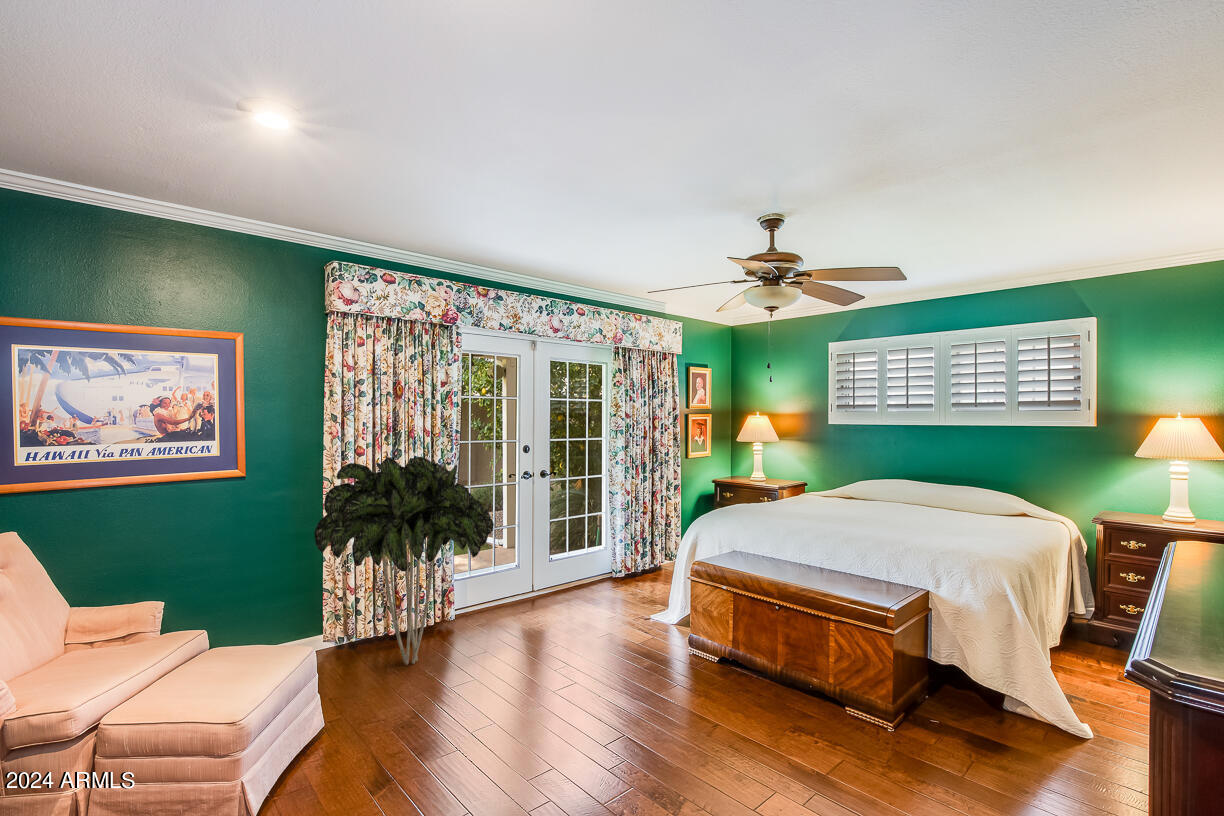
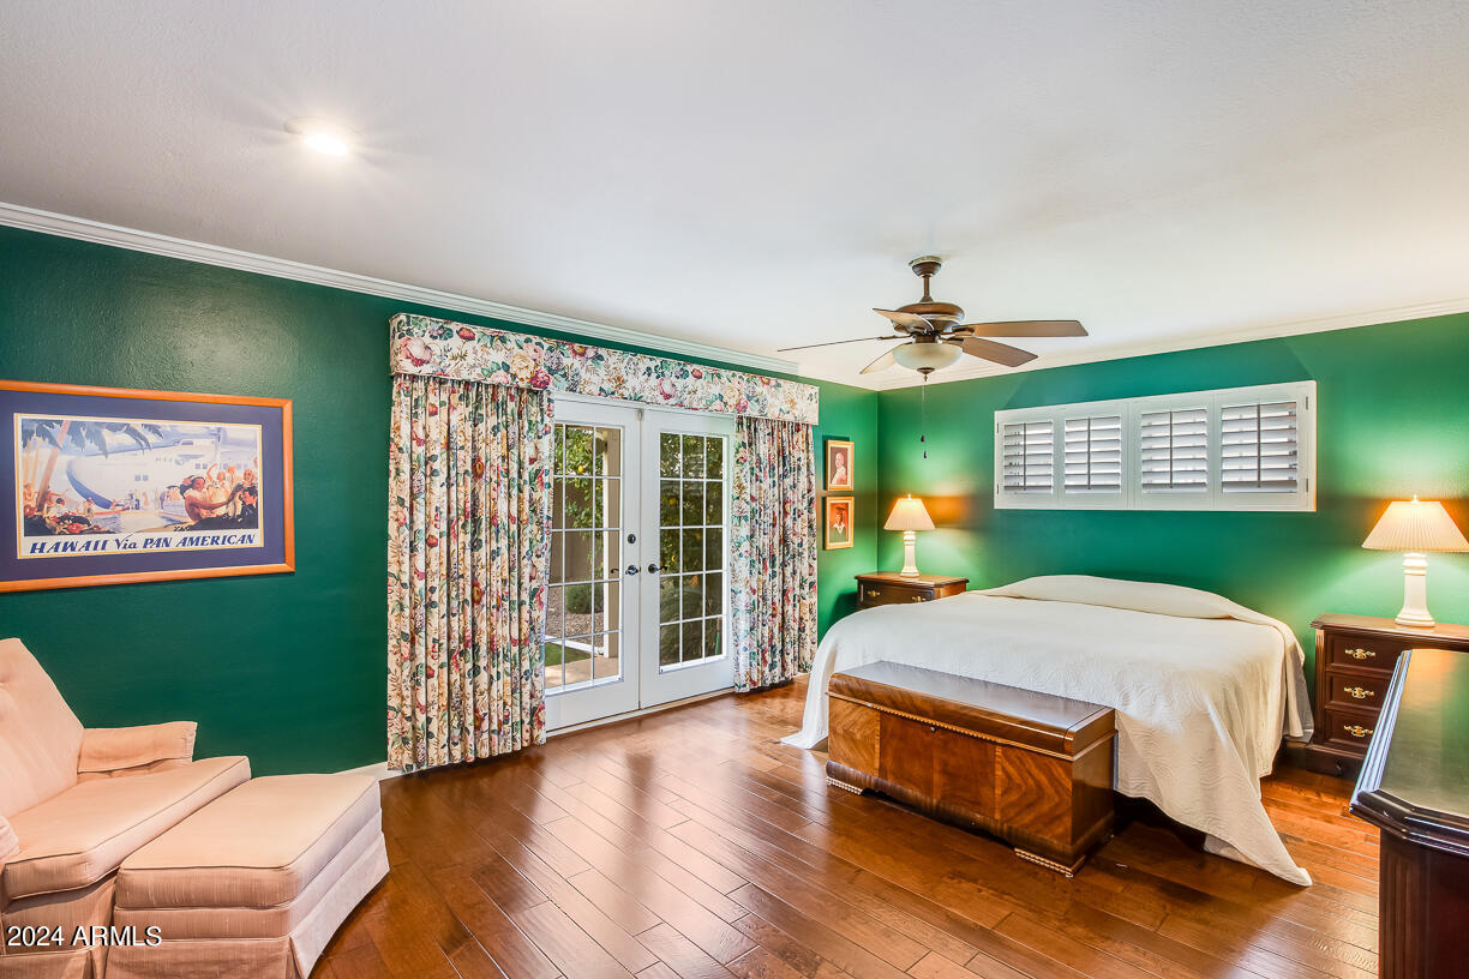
- indoor plant [314,456,495,666]
